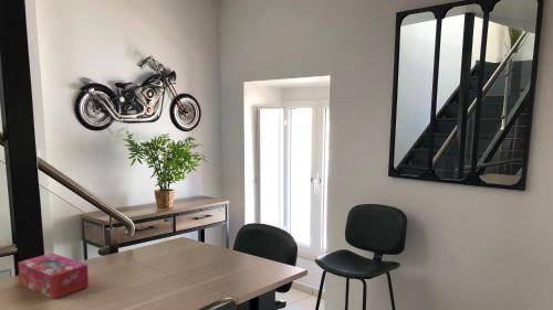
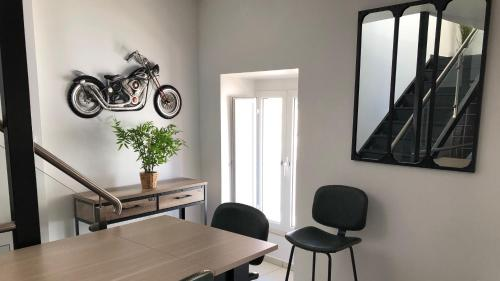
- tissue box [18,252,90,300]
